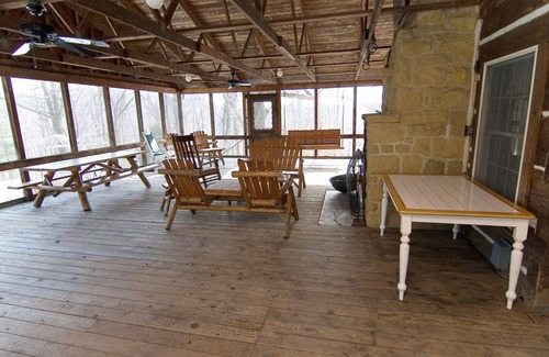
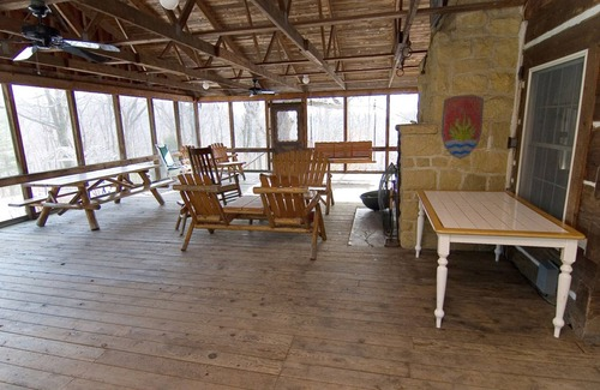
+ decorative shield [439,94,485,160]
